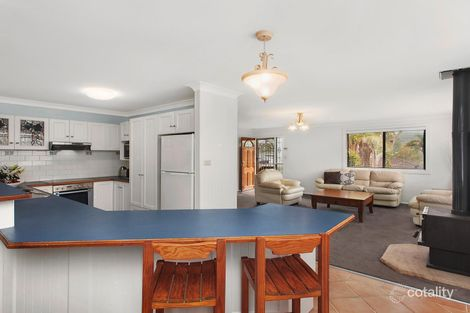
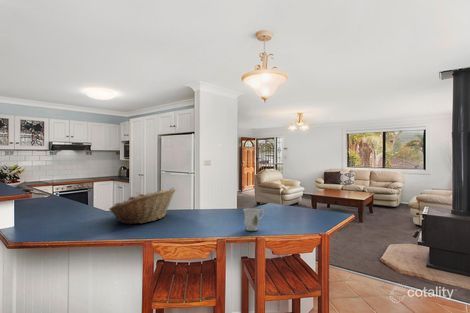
+ fruit basket [108,186,177,225]
+ mug [242,207,265,232]
